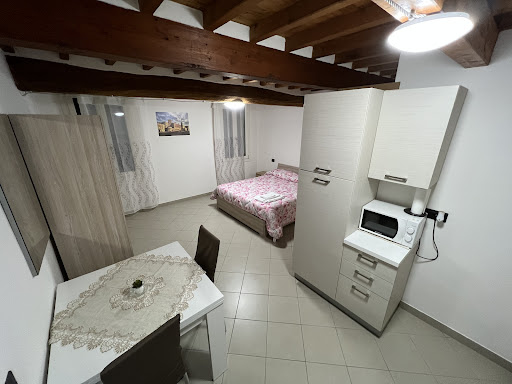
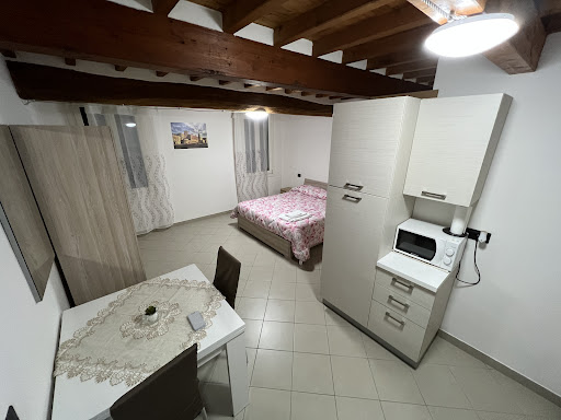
+ smartphone [186,310,207,331]
